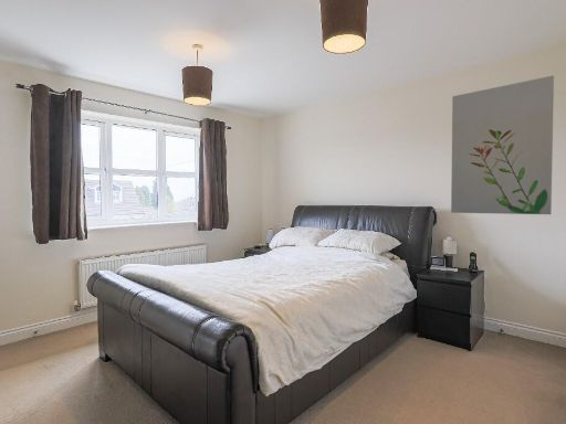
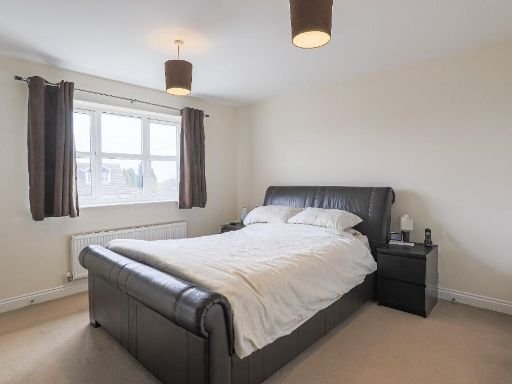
- wall art [450,75,555,215]
